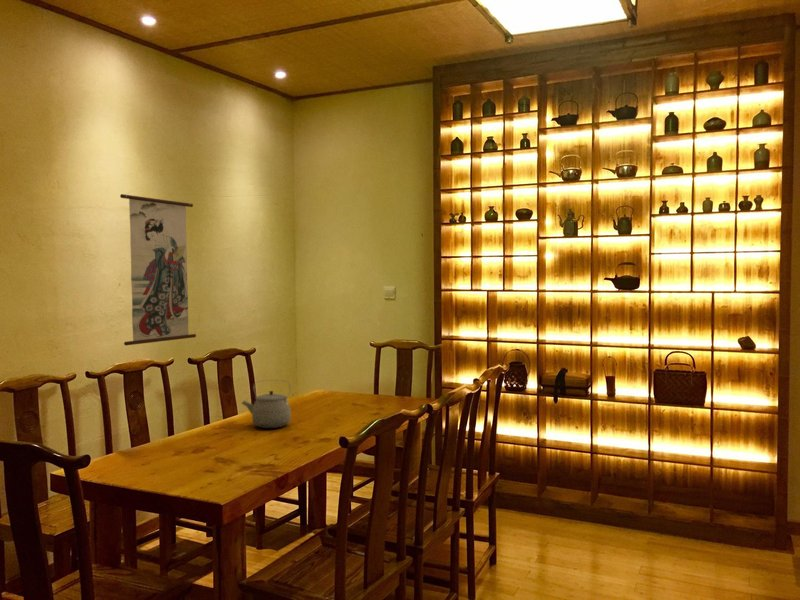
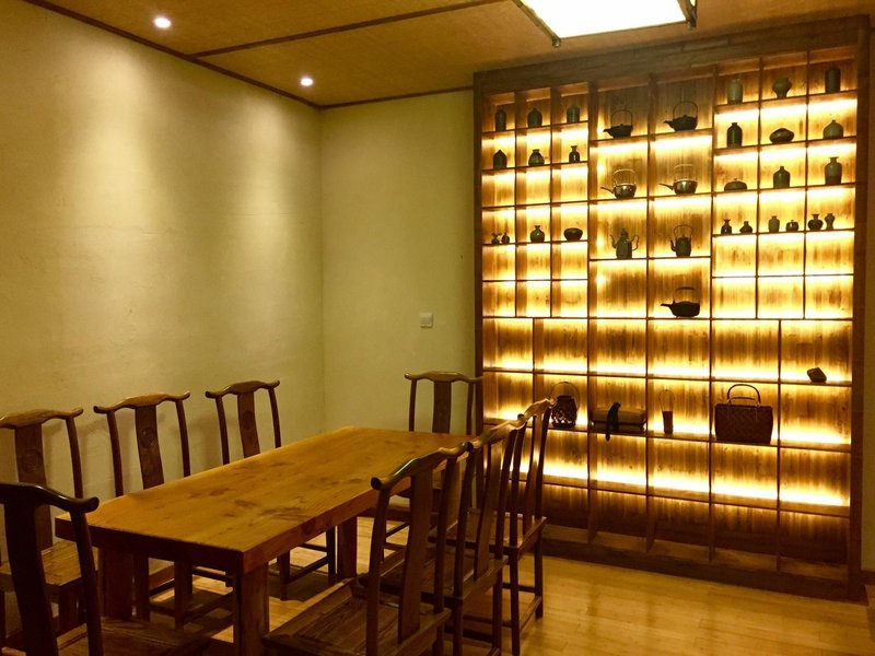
- wall scroll [119,178,197,346]
- tea kettle [241,379,292,429]
